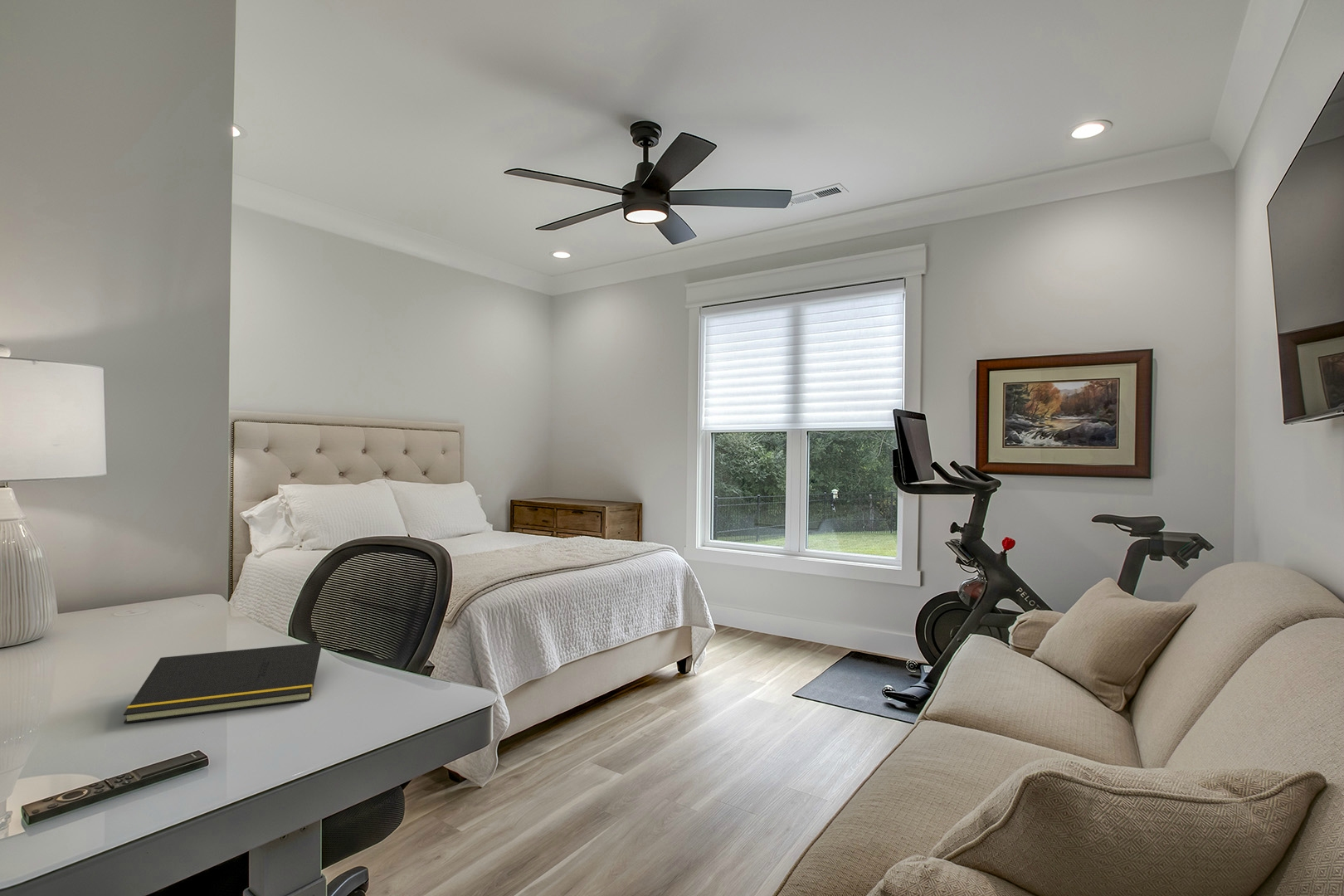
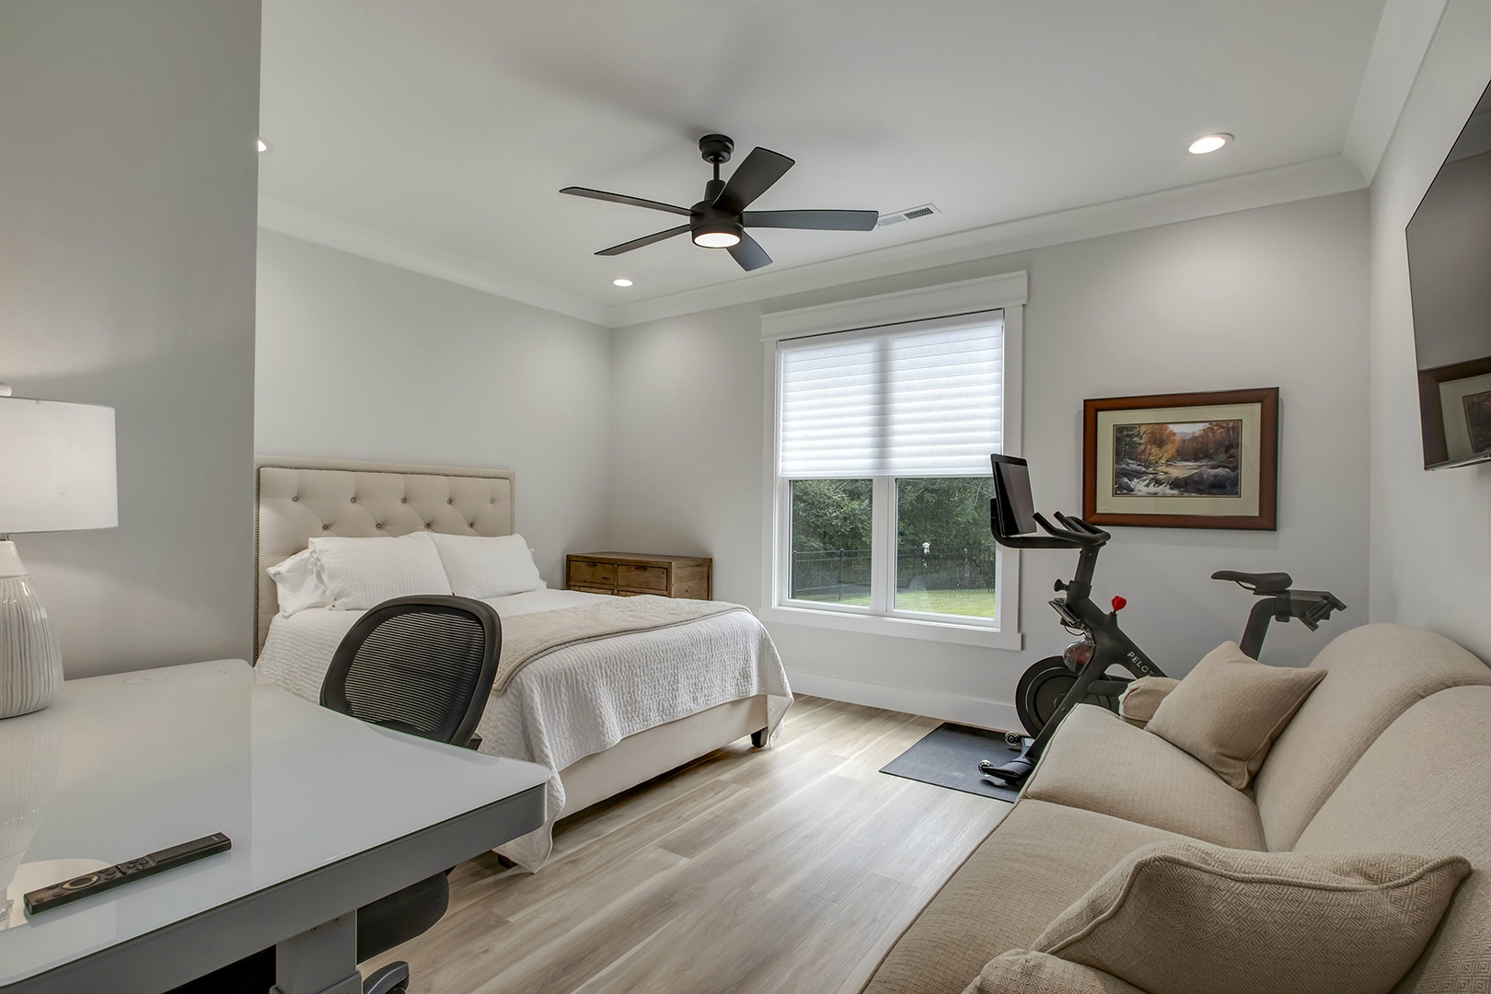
- notepad [123,641,322,724]
